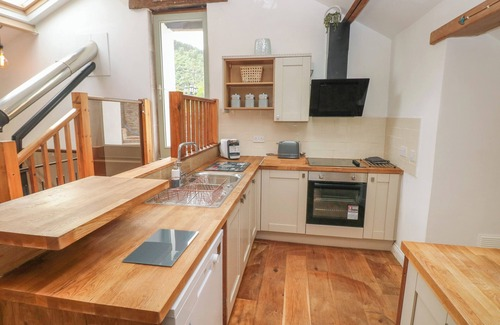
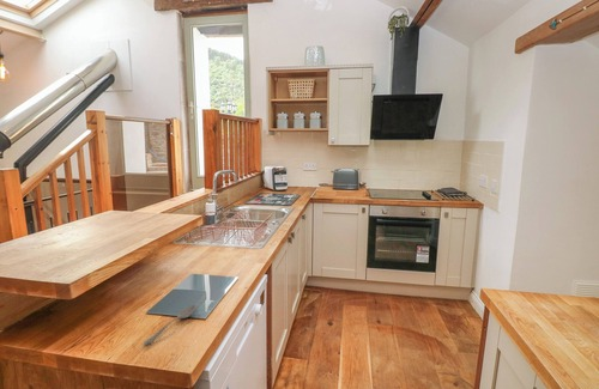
+ spoon [143,304,196,346]
